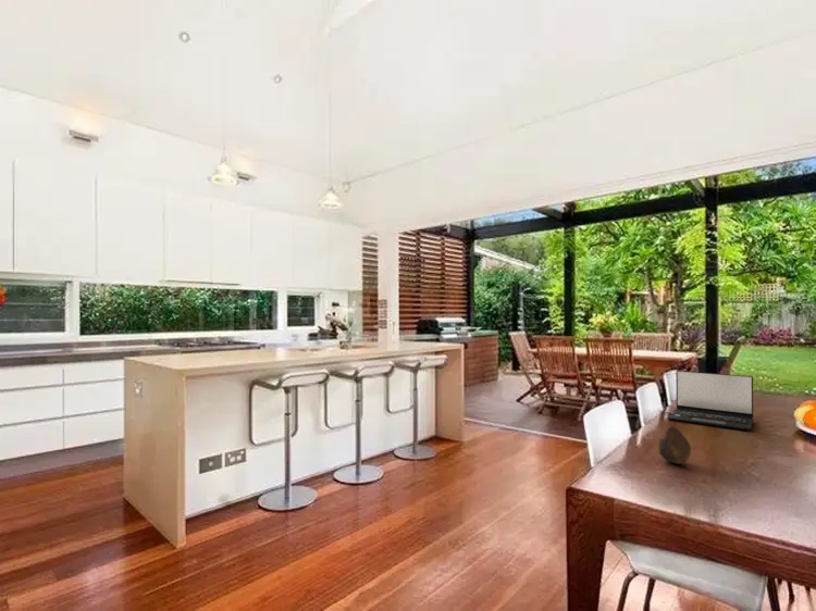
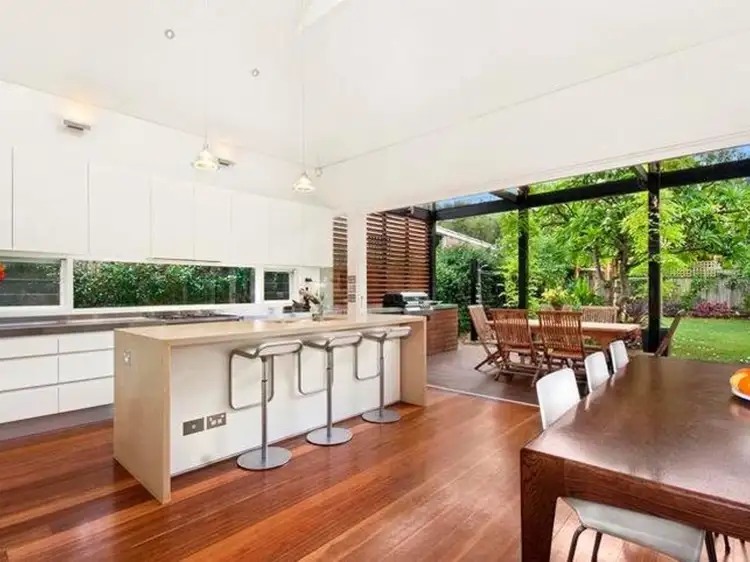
- fruit [657,424,692,465]
- laptop [658,370,755,432]
